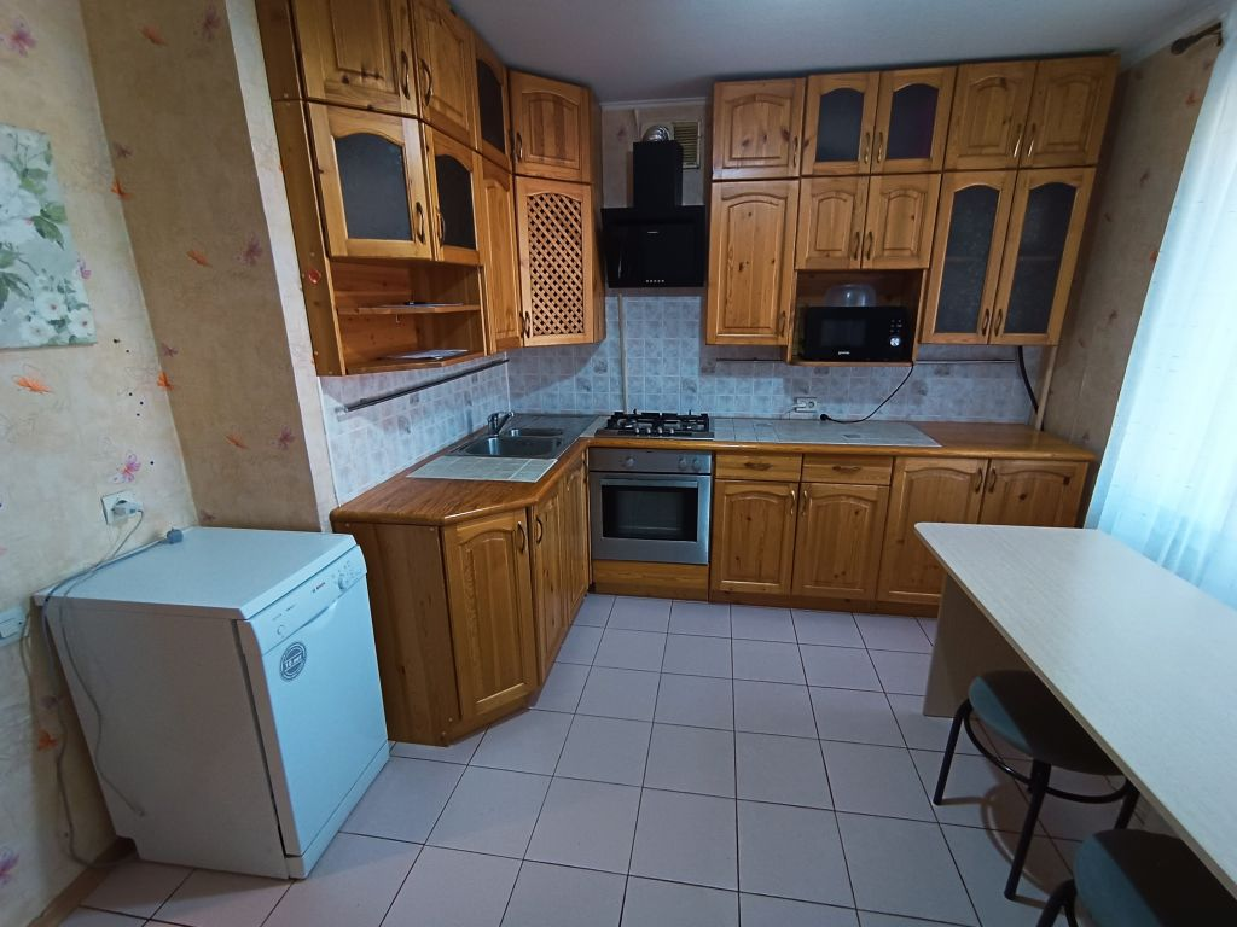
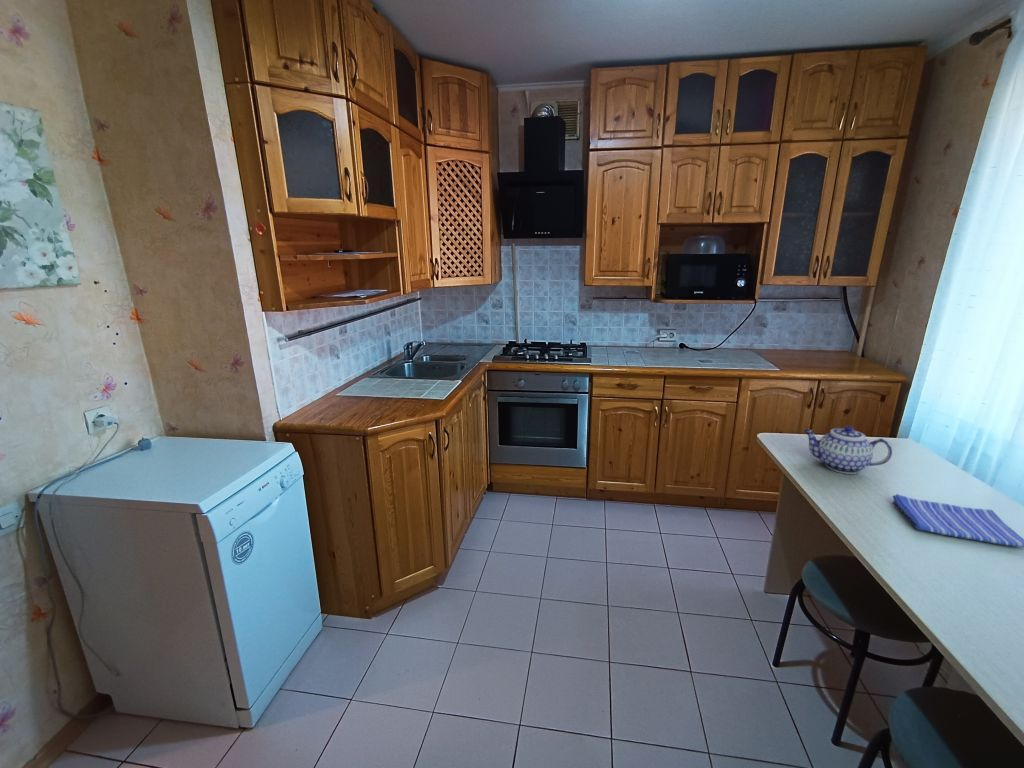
+ dish towel [891,493,1024,548]
+ teapot [803,425,893,475]
